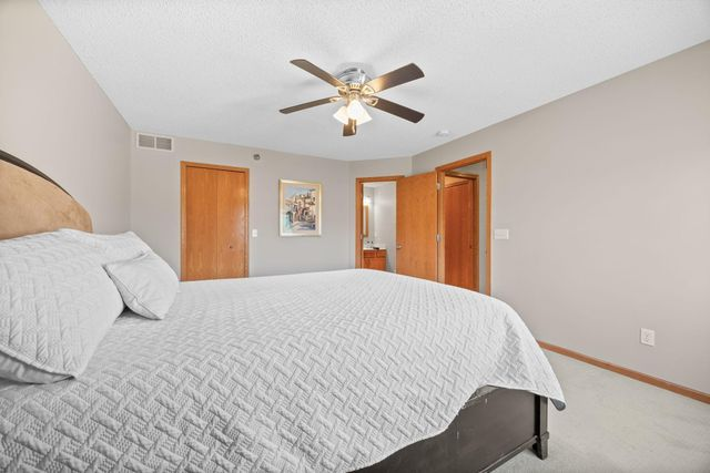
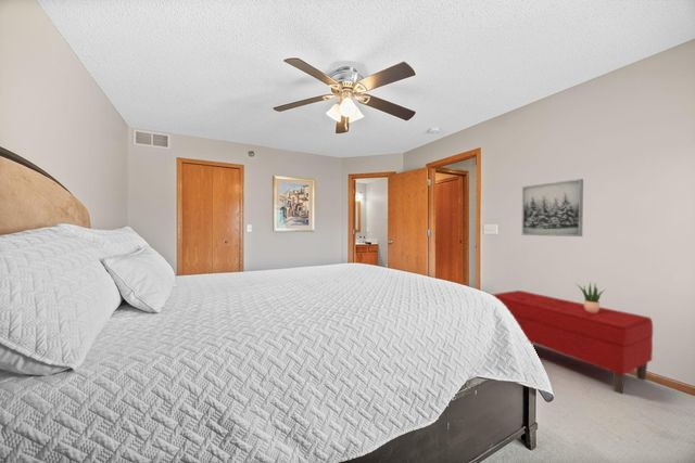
+ wall art [521,178,584,237]
+ potted plant [576,281,607,312]
+ bench [492,290,654,395]
